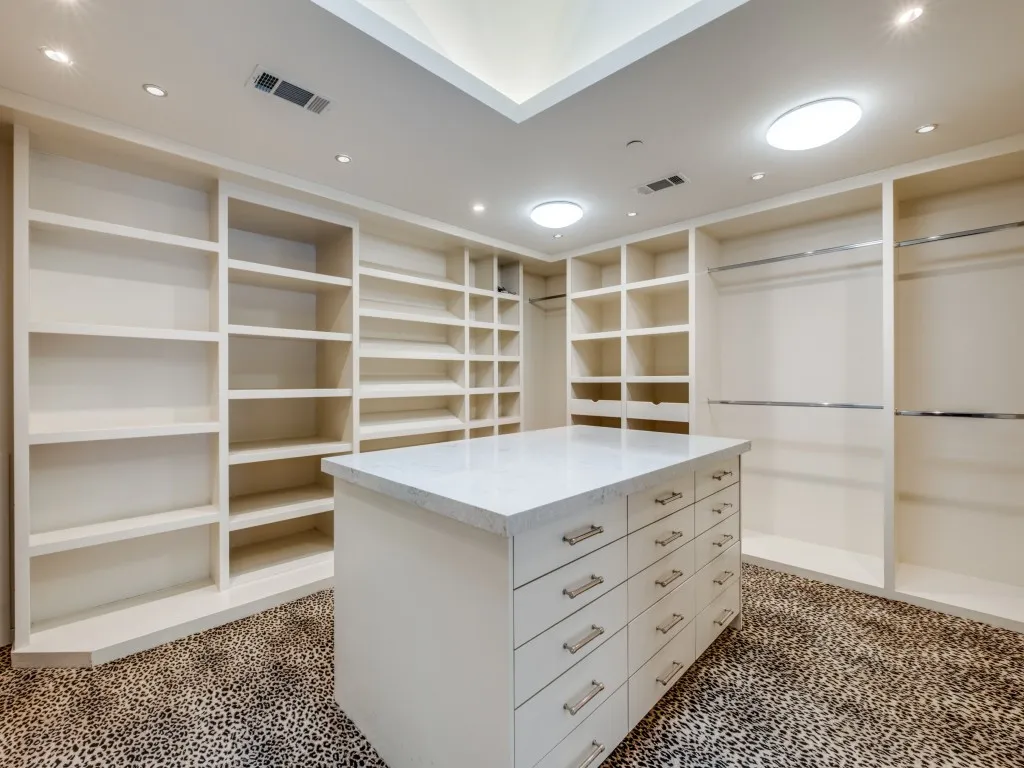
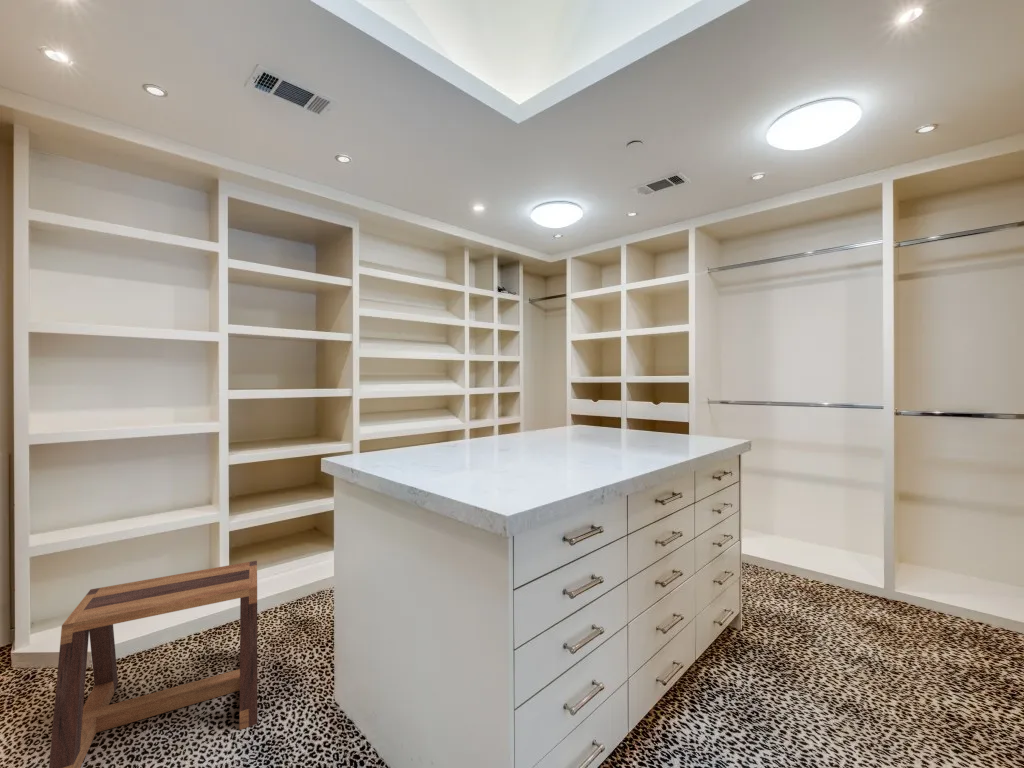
+ stool [48,560,258,768]
